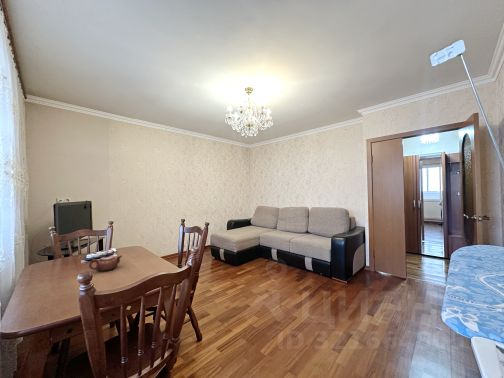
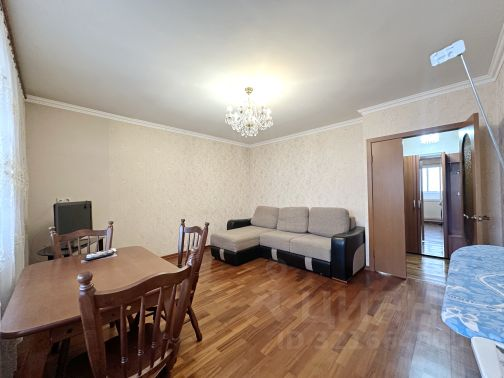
- teapot [88,252,123,272]
